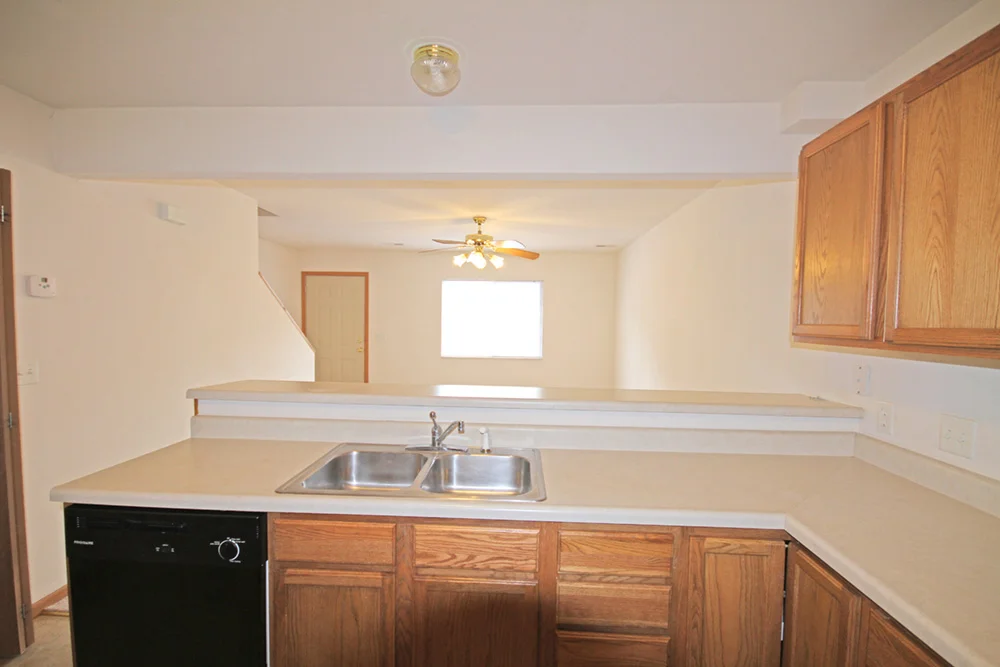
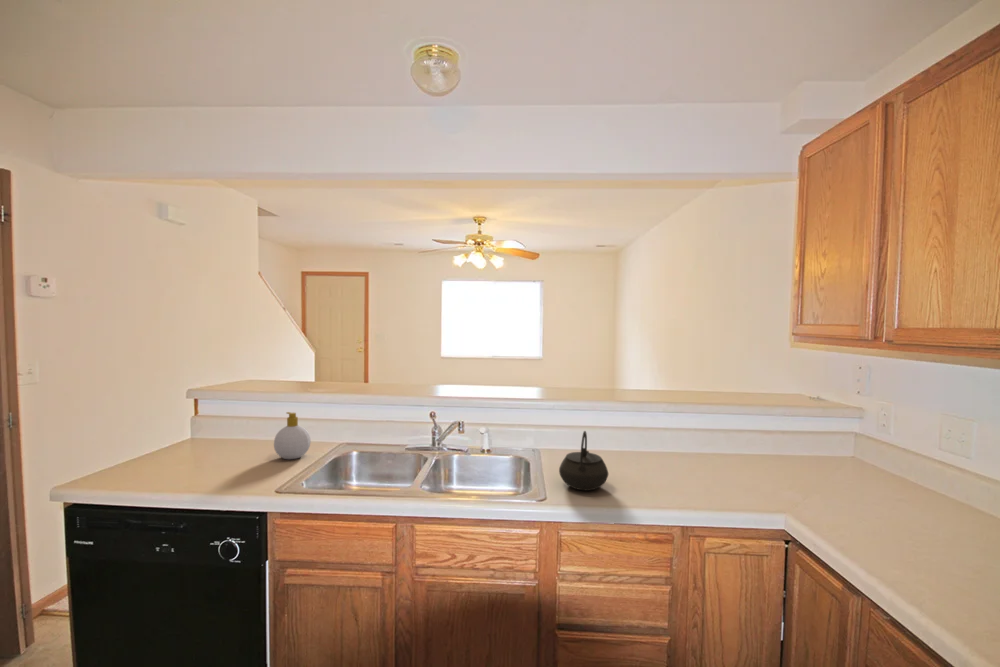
+ kettle [558,430,609,492]
+ soap bottle [273,411,312,460]
